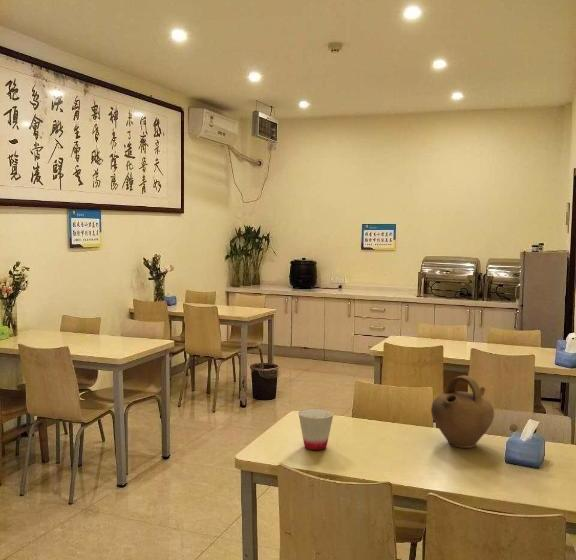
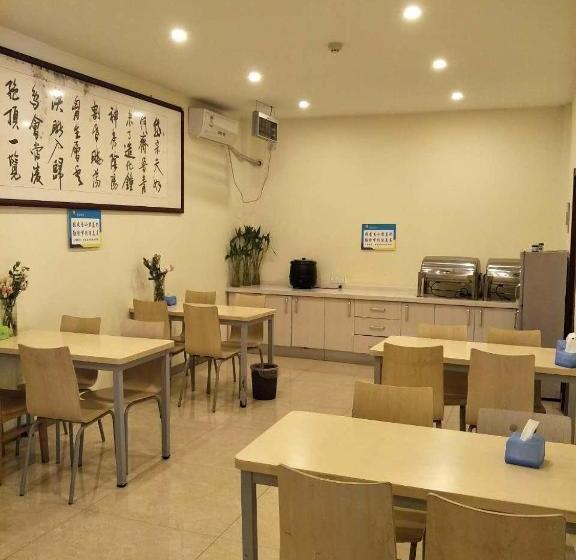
- cup [297,408,334,451]
- jug [430,374,495,449]
